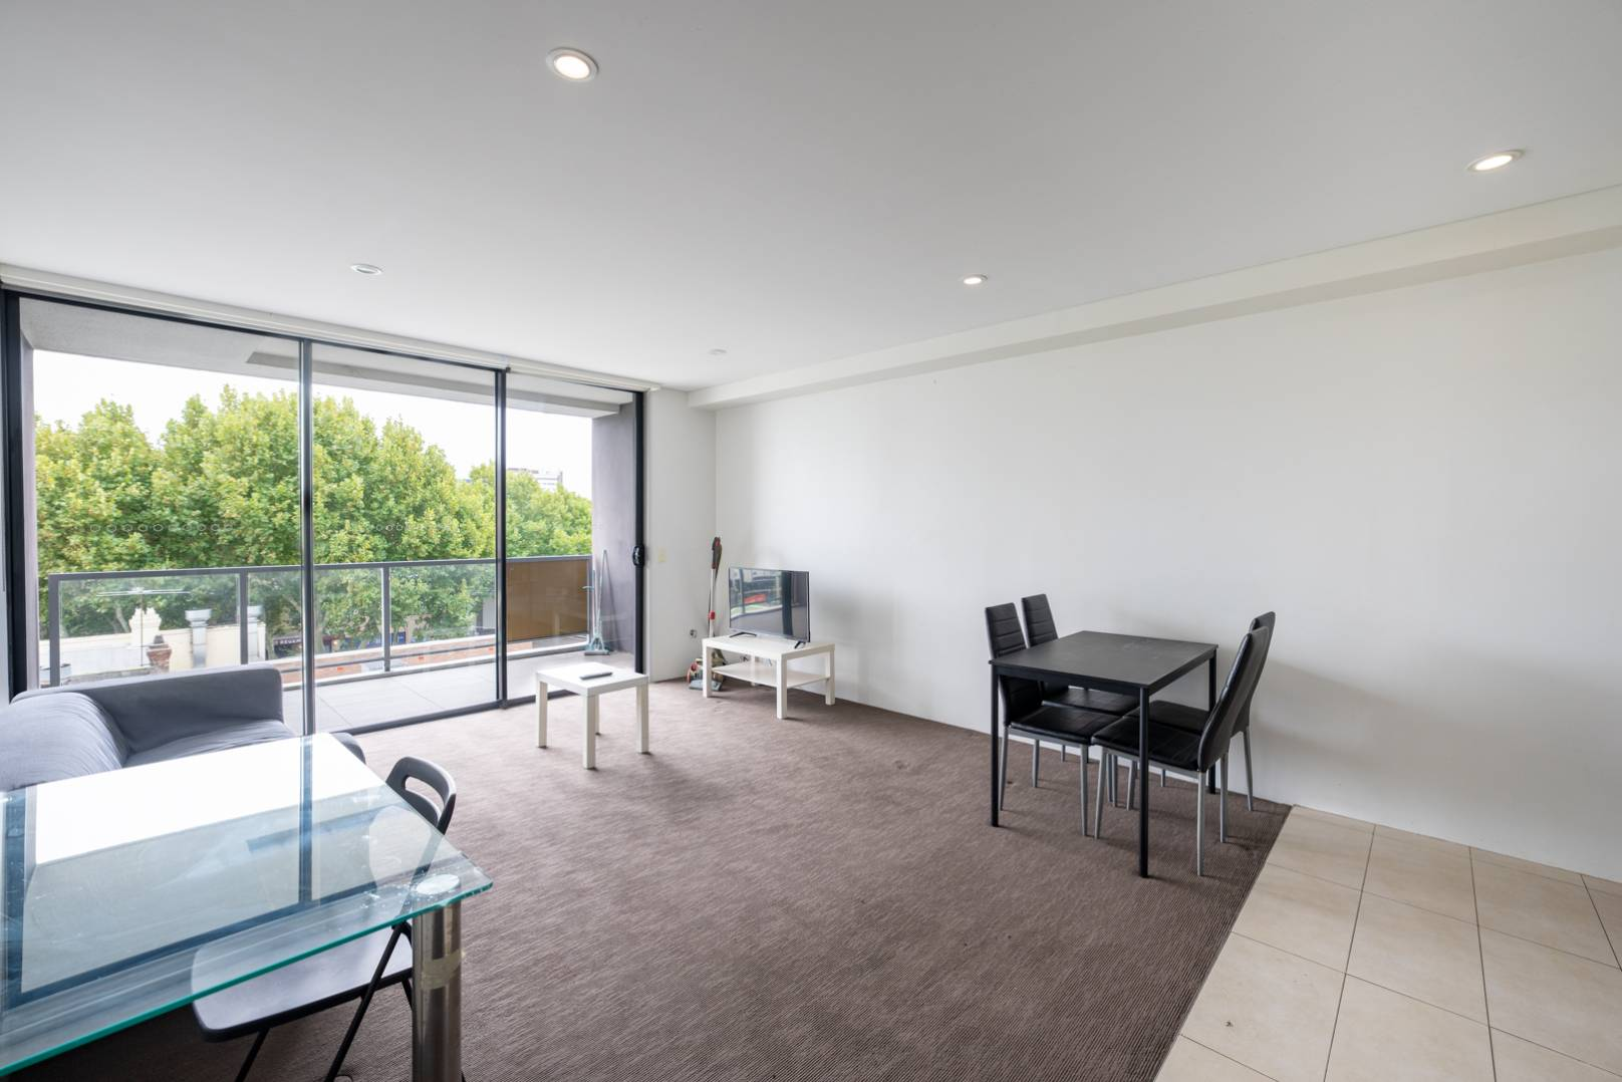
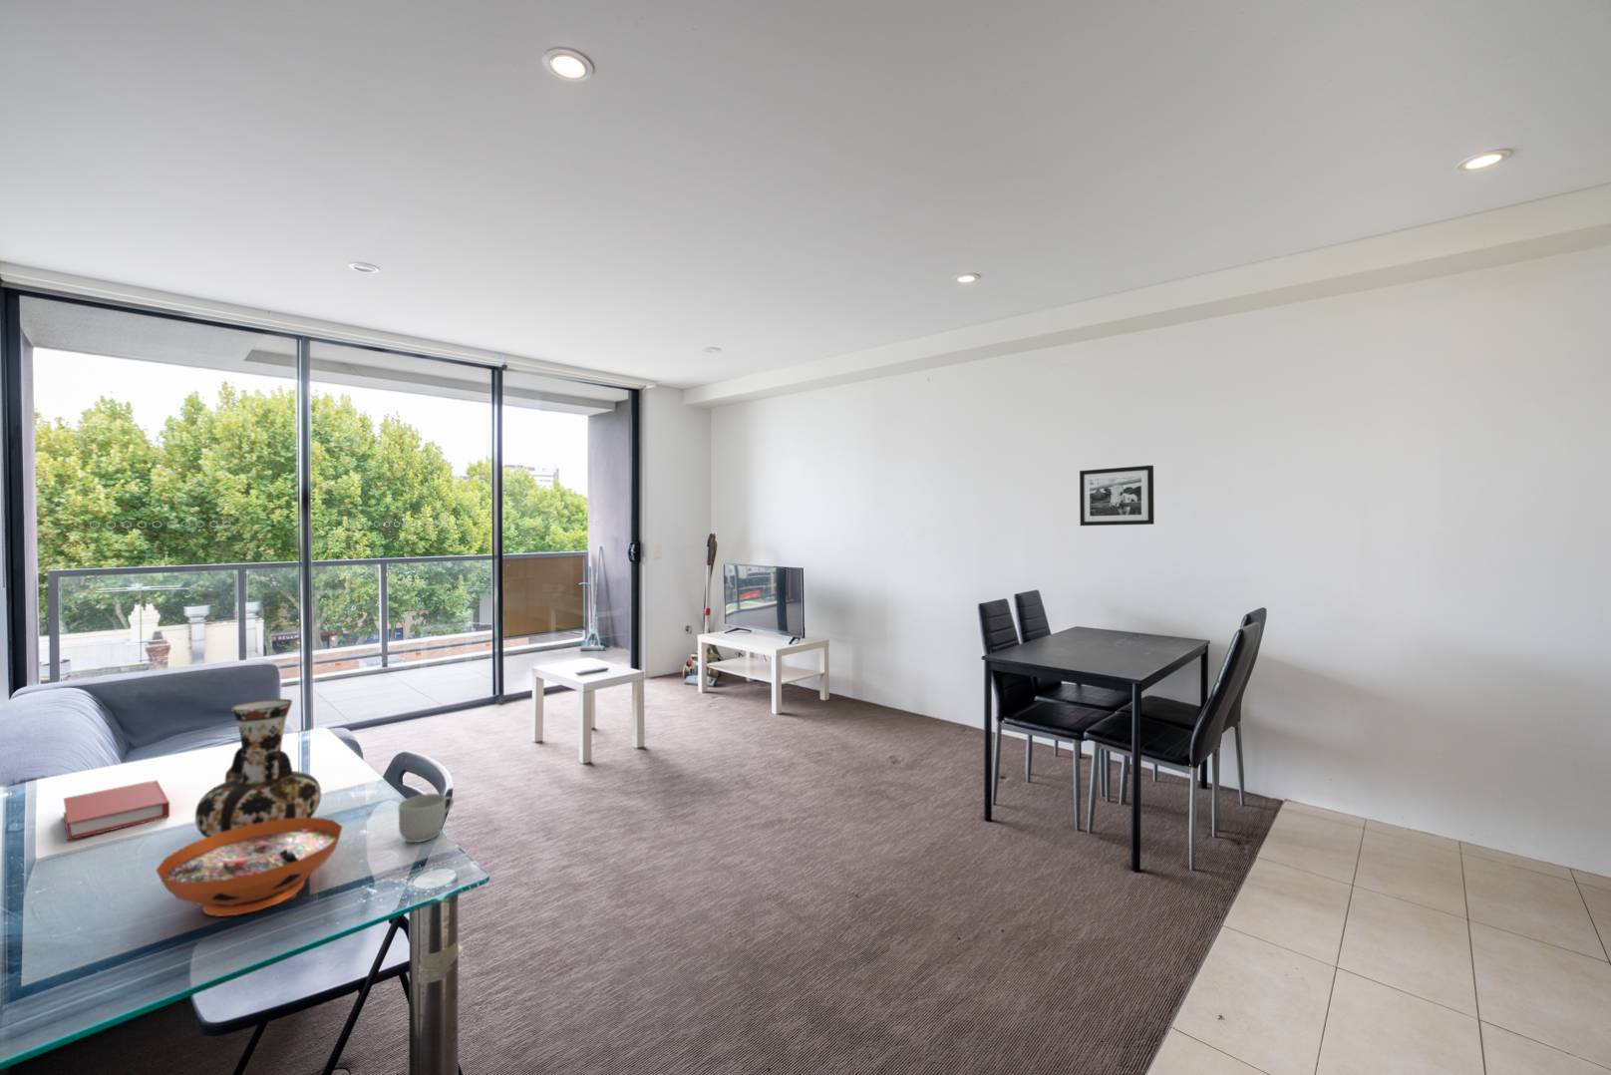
+ decorative bowl [155,817,343,918]
+ book [62,779,170,842]
+ vase [194,698,321,837]
+ picture frame [1078,464,1155,527]
+ mug [398,793,455,843]
